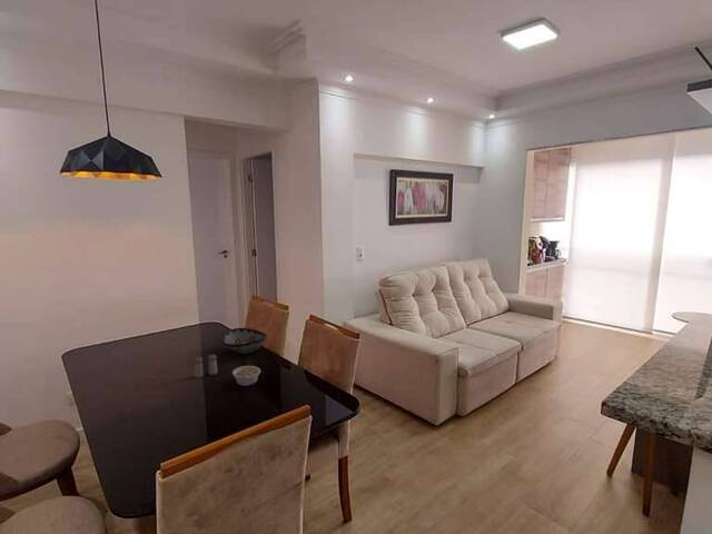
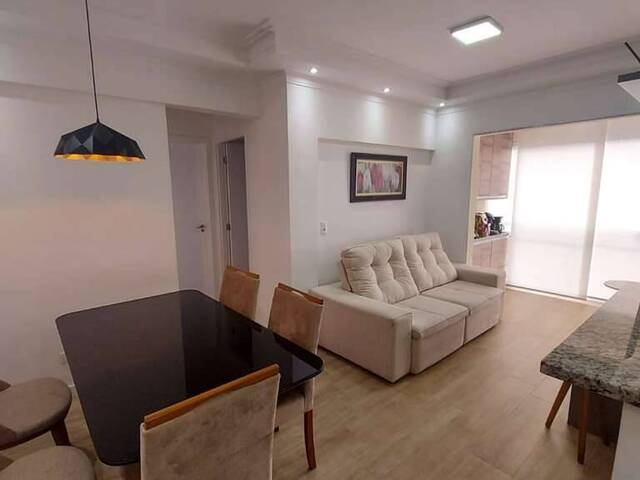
- decorative bowl [220,327,268,355]
- salt and pepper shaker [192,354,218,379]
- legume [231,365,261,387]
